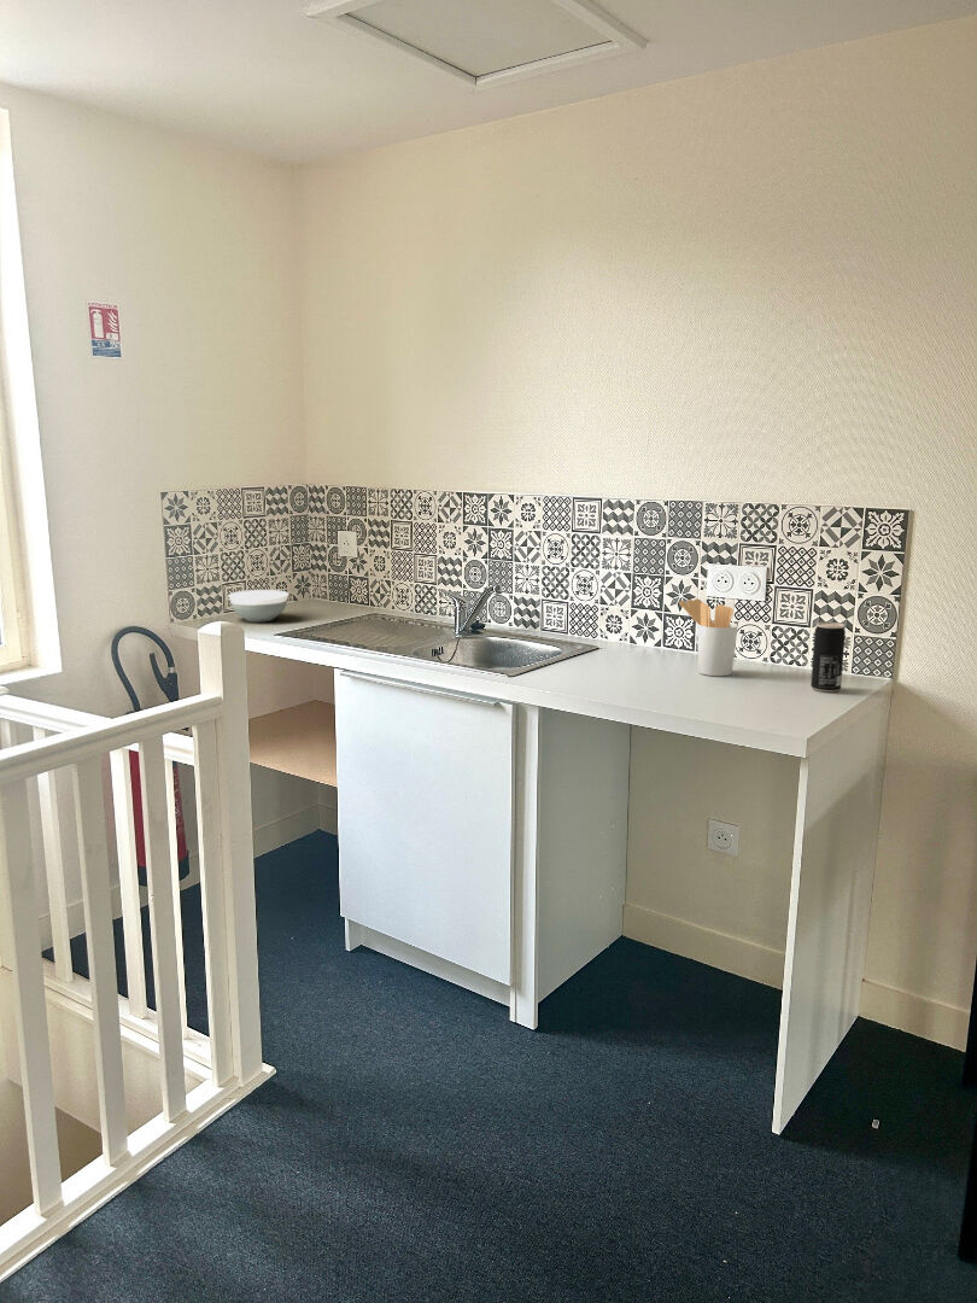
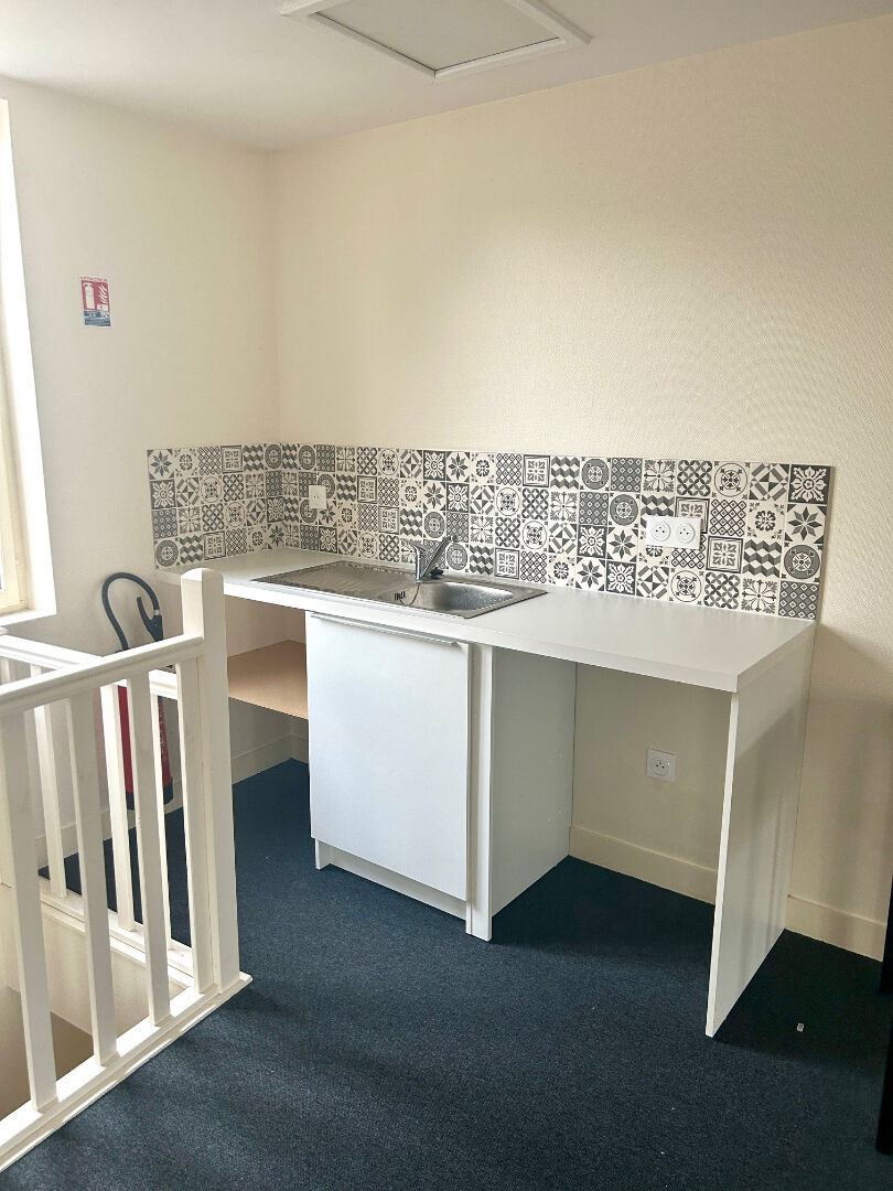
- beverage can [809,621,847,693]
- bowl [228,589,289,623]
- utensil holder [678,598,739,677]
